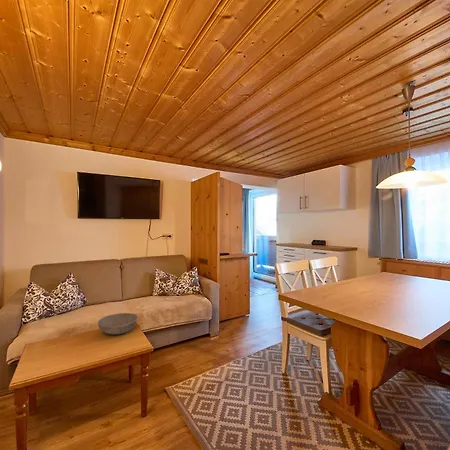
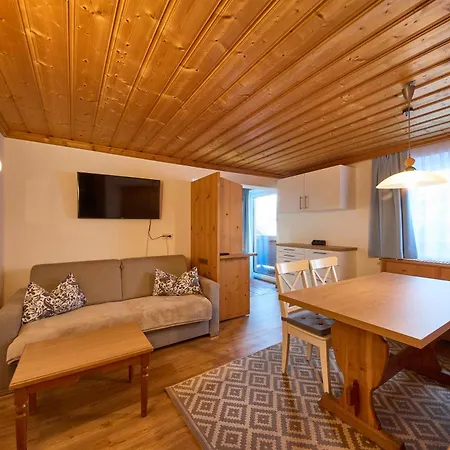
- bowl [97,312,138,335]
